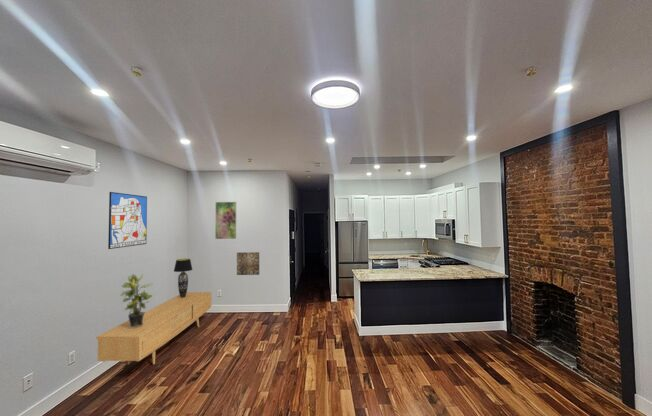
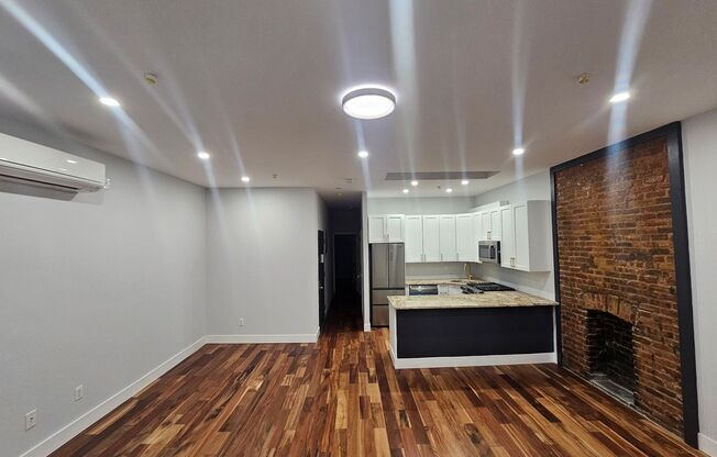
- potted plant [120,273,154,329]
- sideboard [95,291,212,366]
- wall art [236,251,260,276]
- table lamp [173,258,194,298]
- wall art [107,191,148,250]
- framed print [214,201,238,240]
